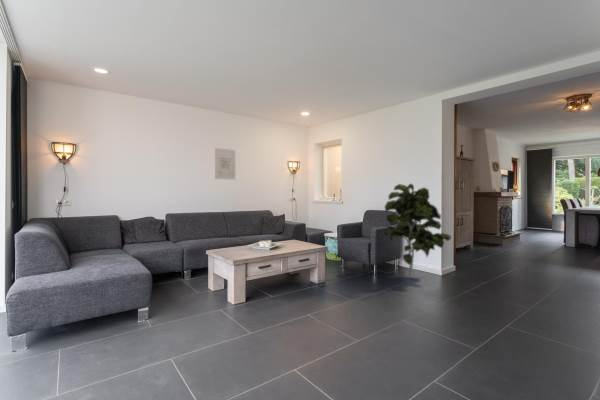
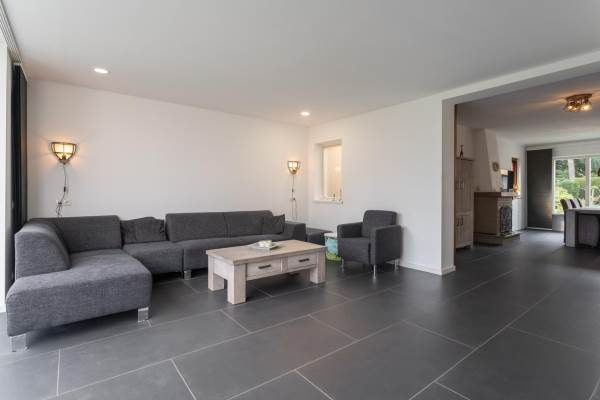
- indoor plant [383,182,452,279]
- wall art [214,147,237,181]
